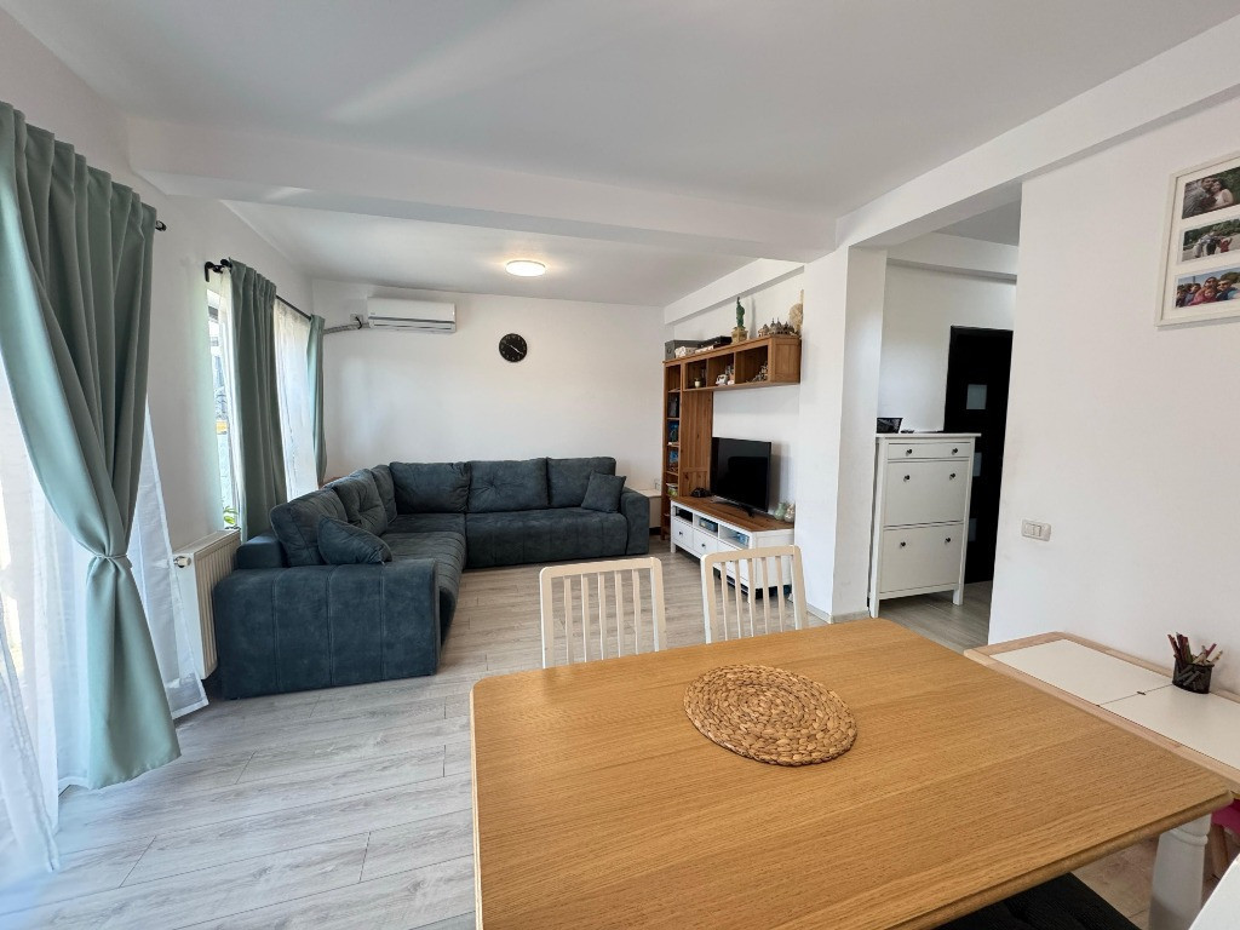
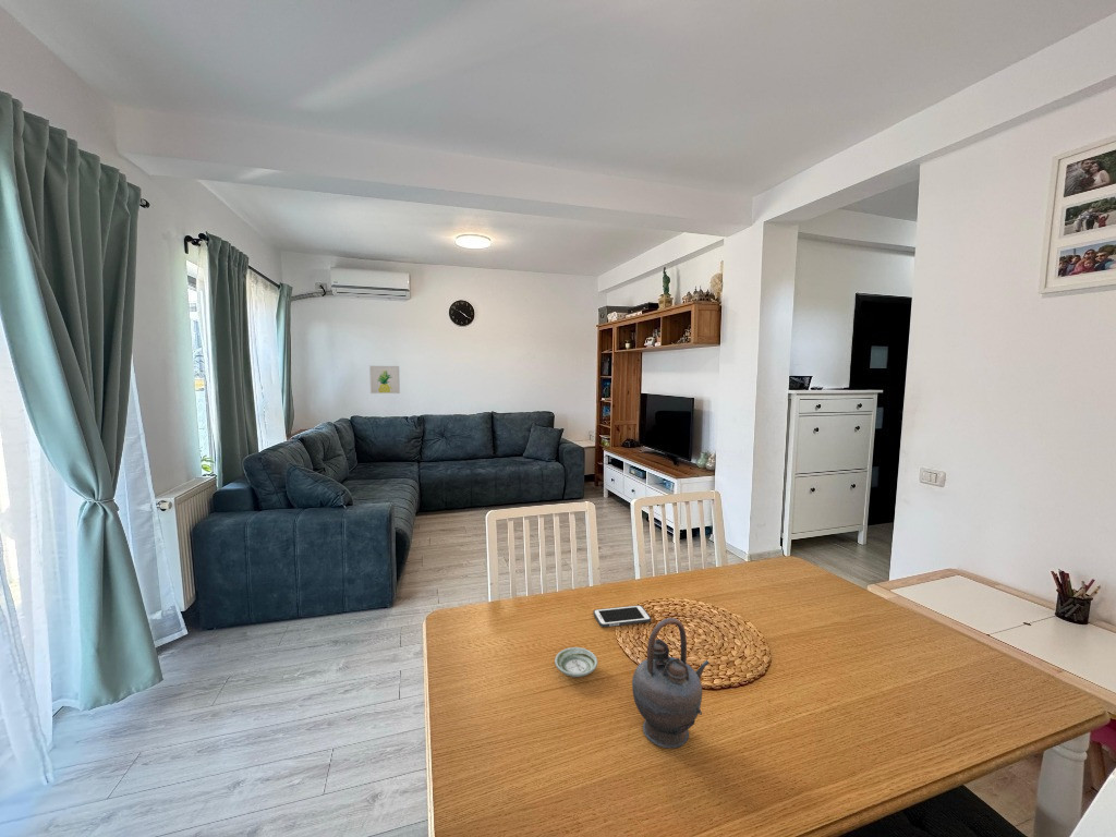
+ cell phone [592,604,652,628]
+ wall art [368,365,401,395]
+ teapot [631,617,711,749]
+ saucer [554,646,598,678]
